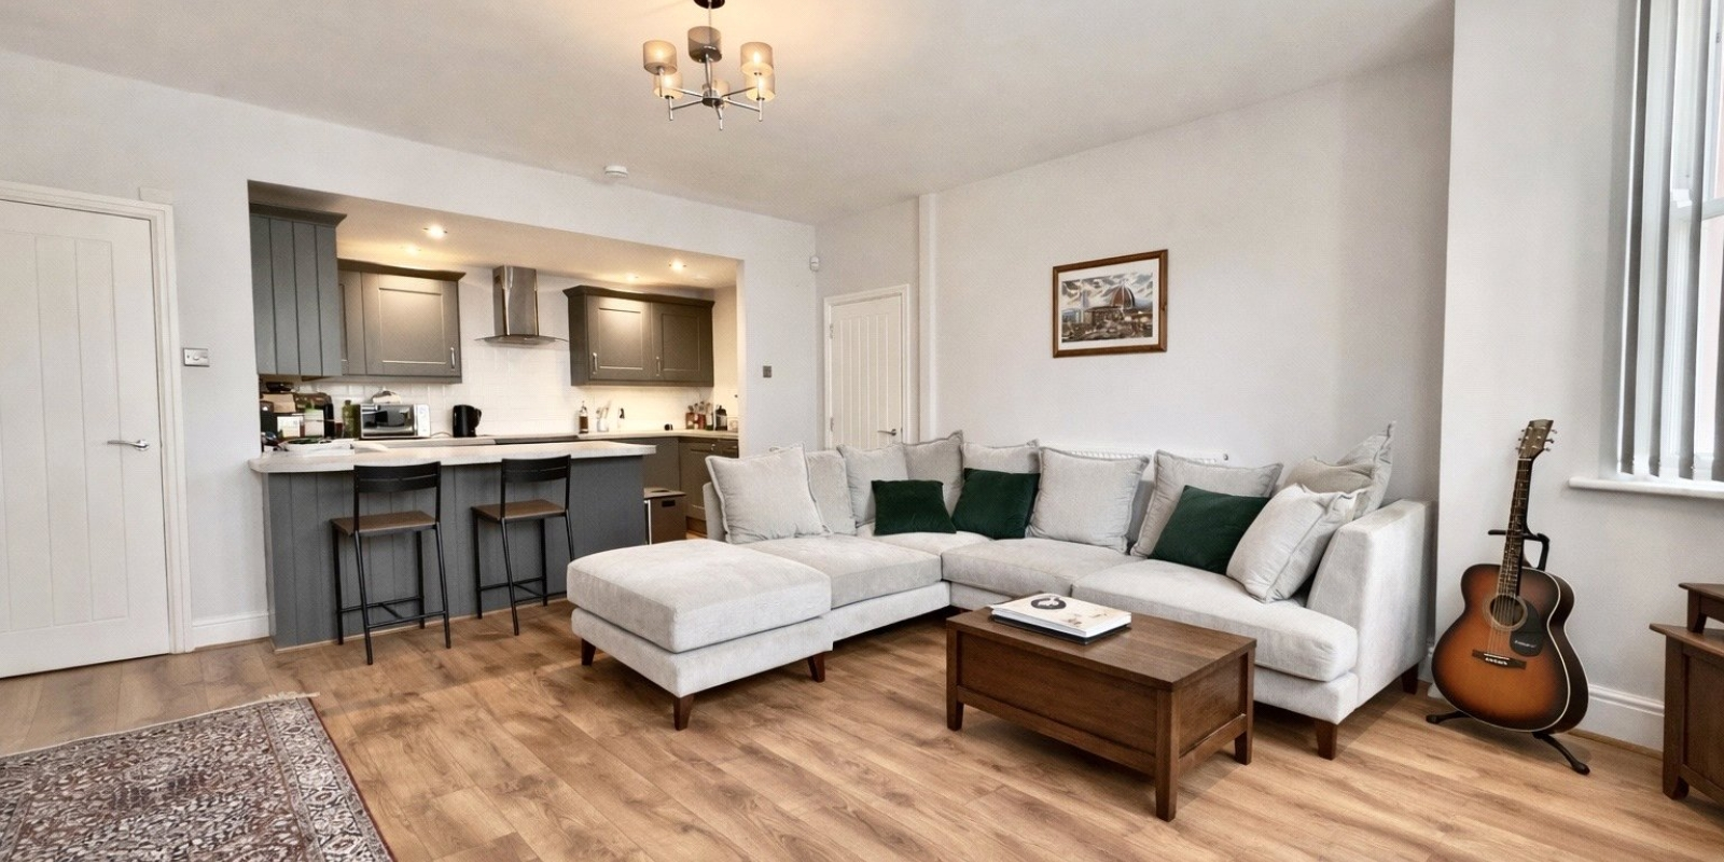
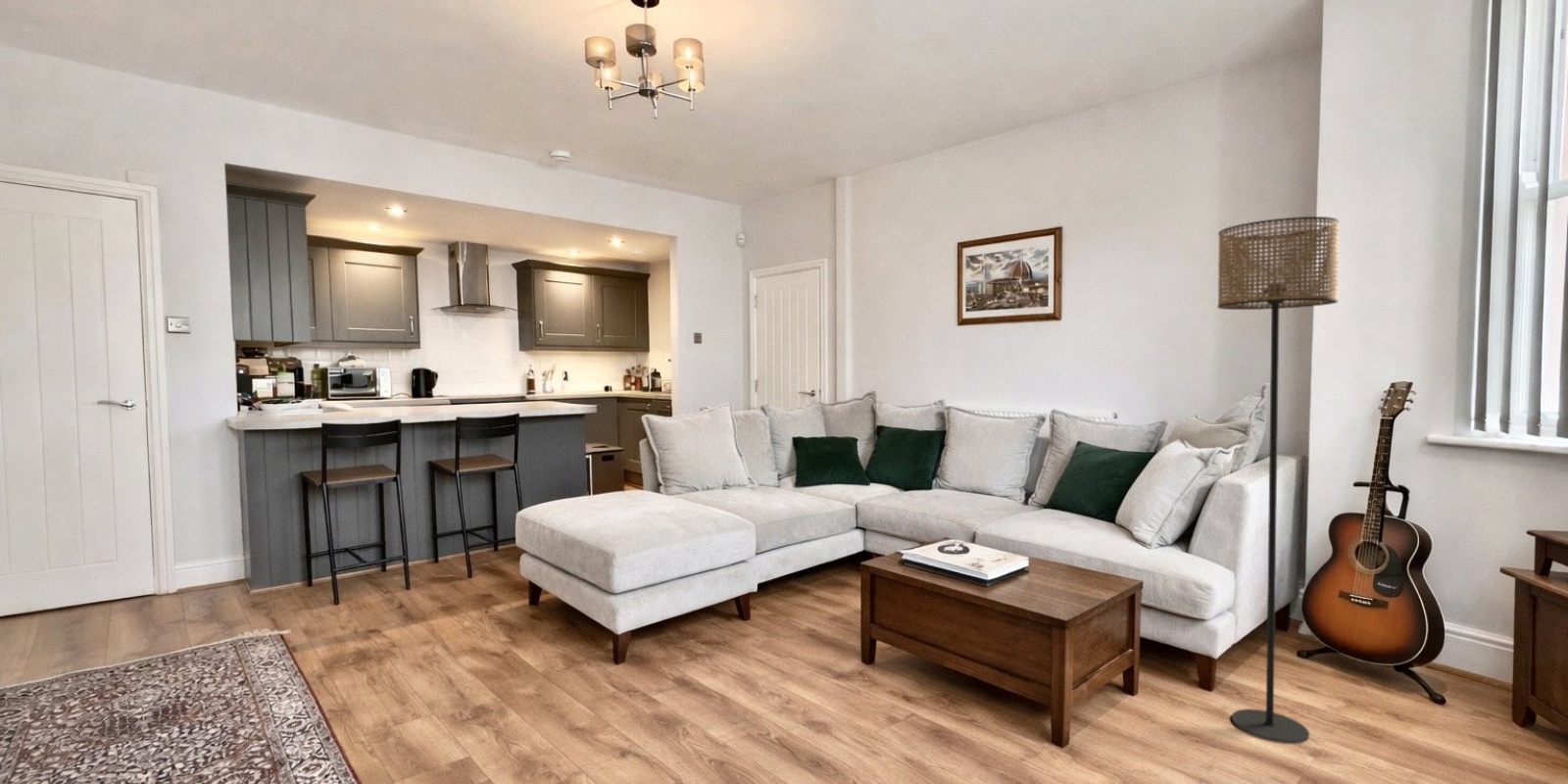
+ floor lamp [1217,216,1341,744]
